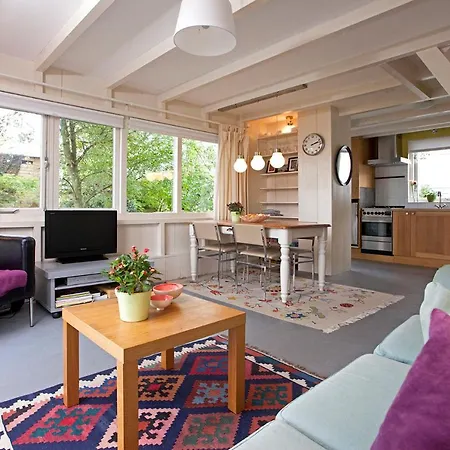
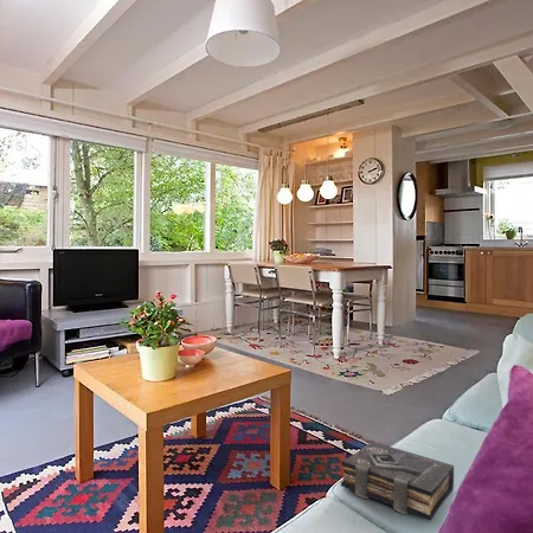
+ book [340,441,455,521]
